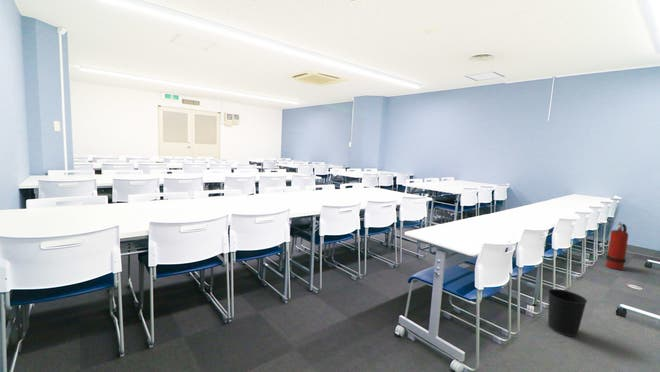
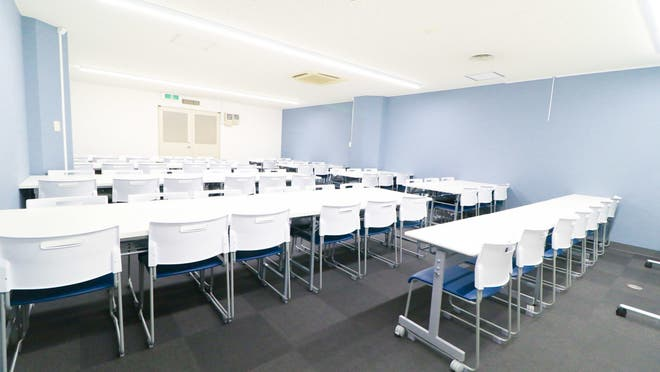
- wastebasket [547,288,588,337]
- fire extinguisher [605,220,629,271]
